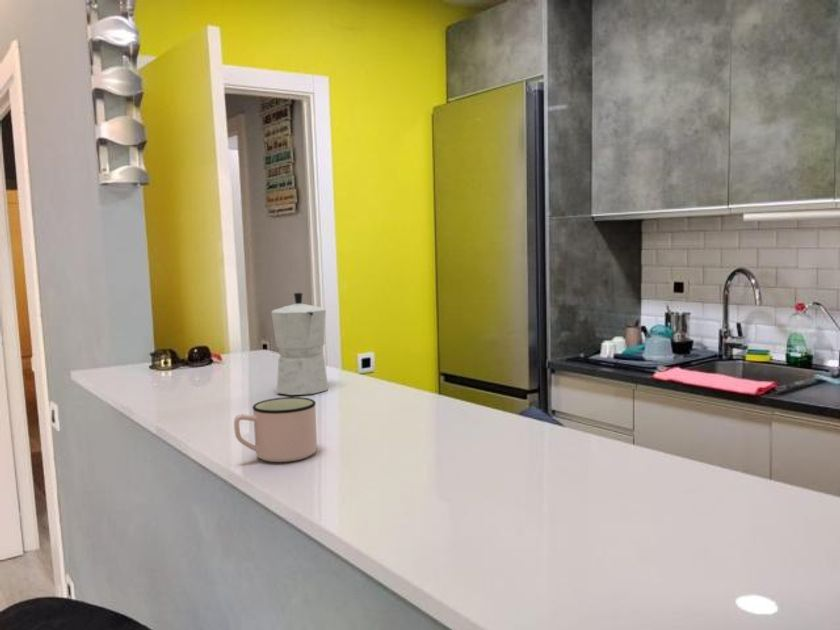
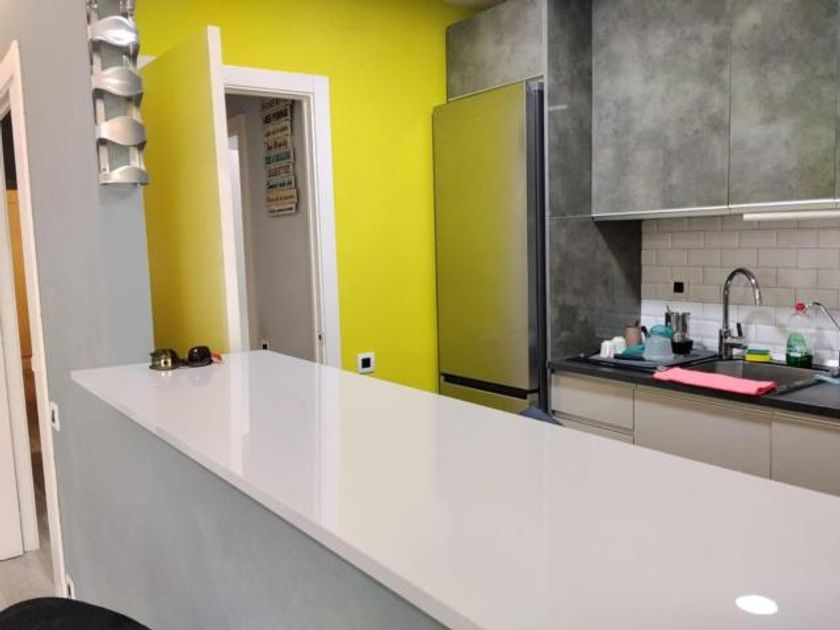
- moka pot [270,292,329,396]
- mug [233,396,318,463]
